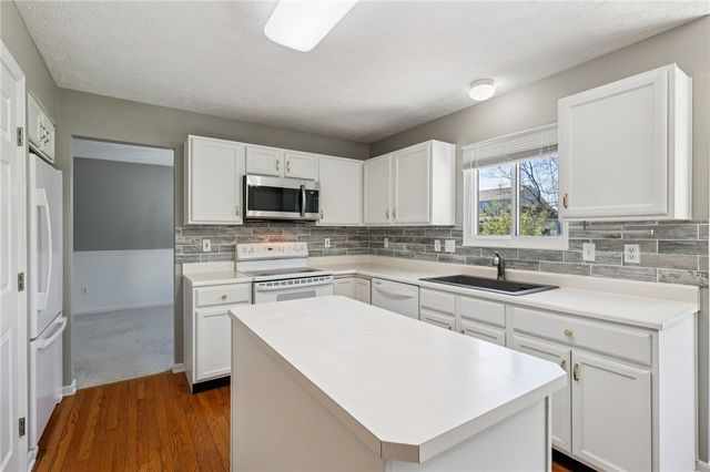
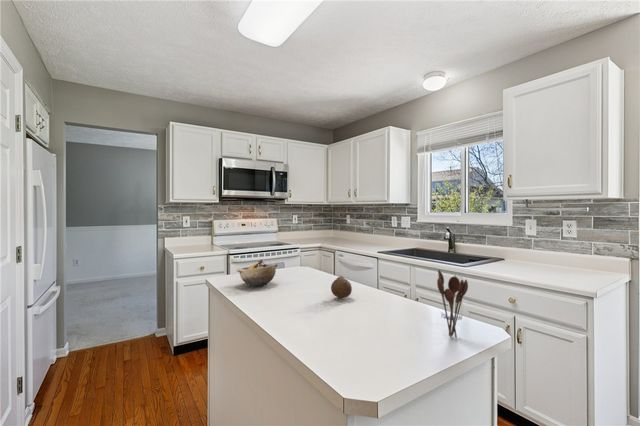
+ bowl [236,258,279,288]
+ utensil holder [436,269,469,339]
+ fruit [330,276,353,299]
